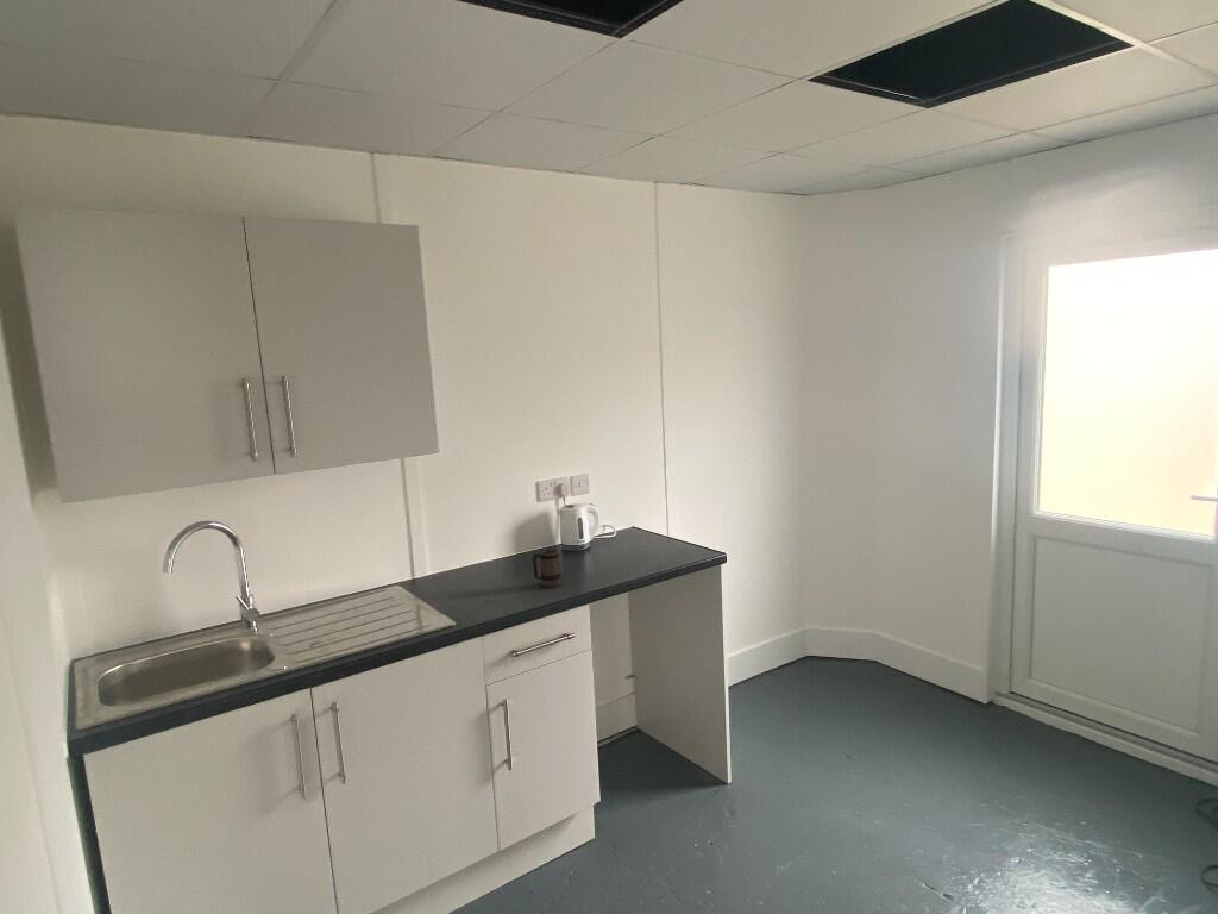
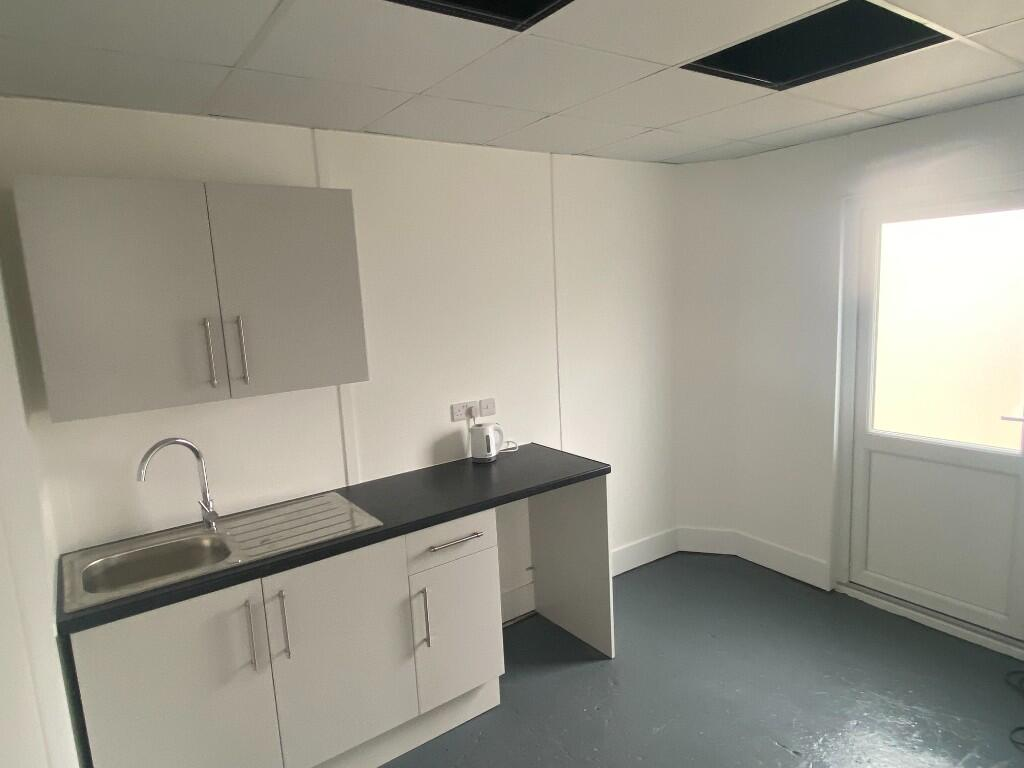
- mug [532,549,563,588]
